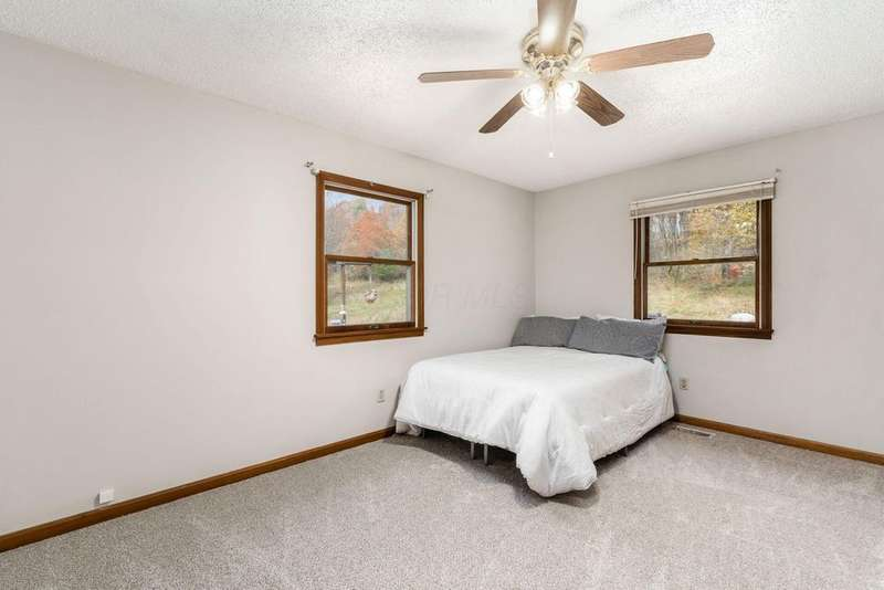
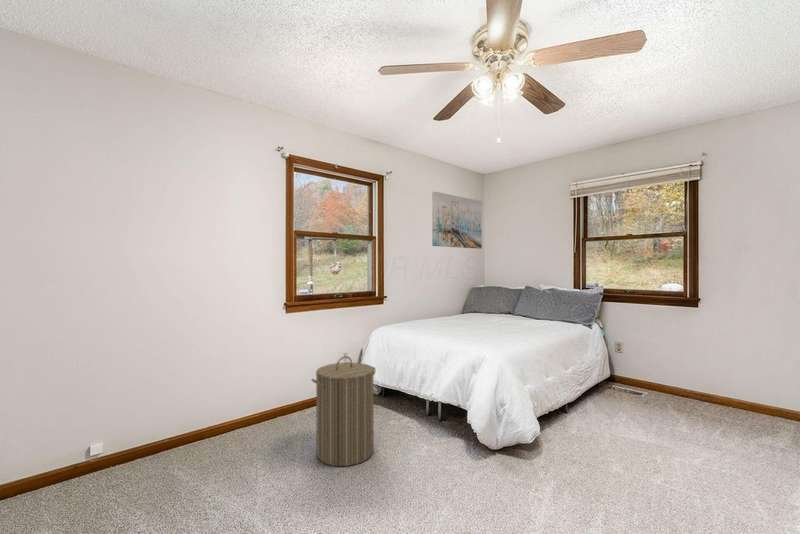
+ wall art [431,191,483,250]
+ laundry hamper [310,355,377,467]
